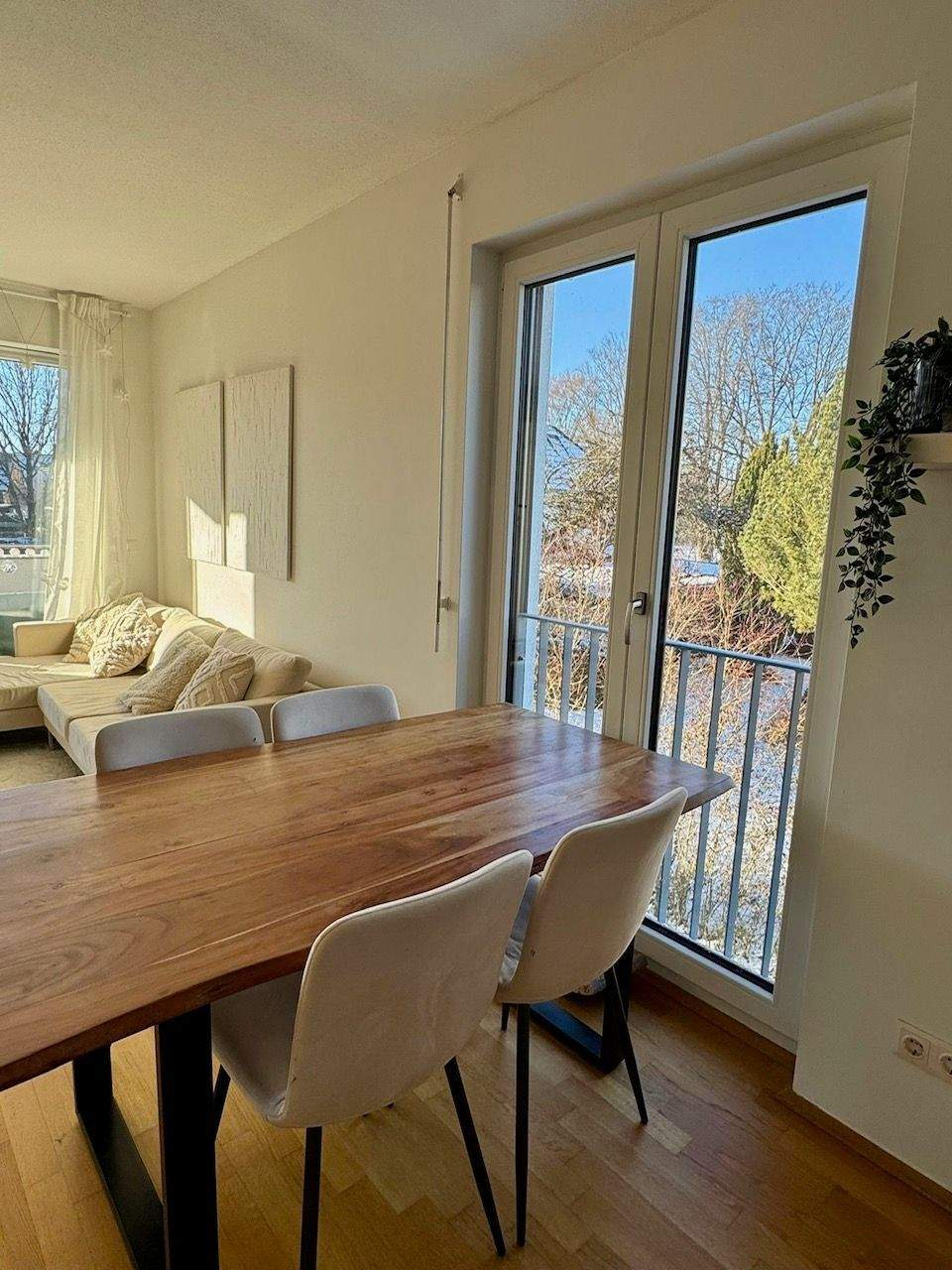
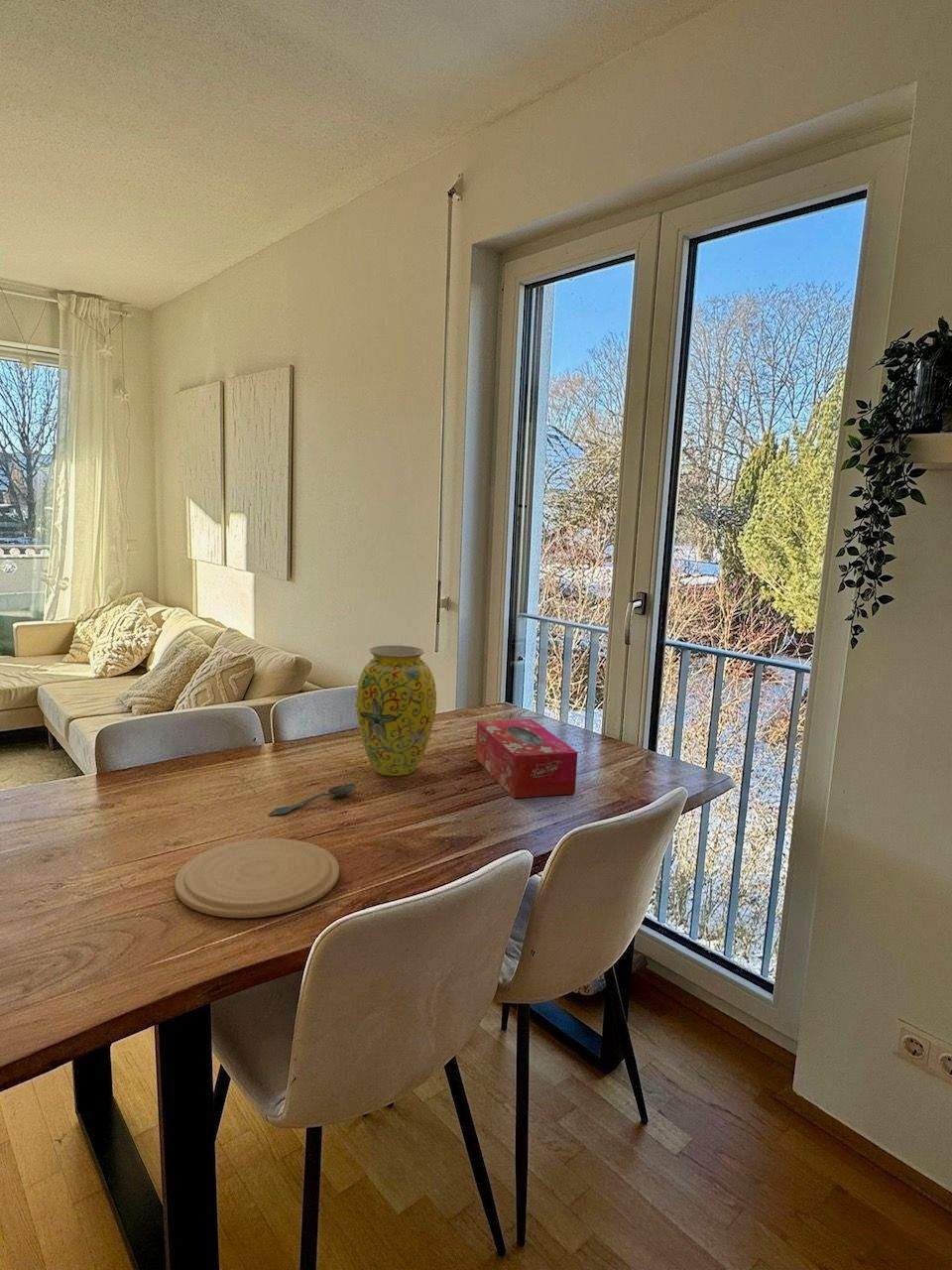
+ tissue box [474,717,578,799]
+ vase [355,645,437,777]
+ plate [174,837,340,919]
+ spoon [267,783,356,818]
